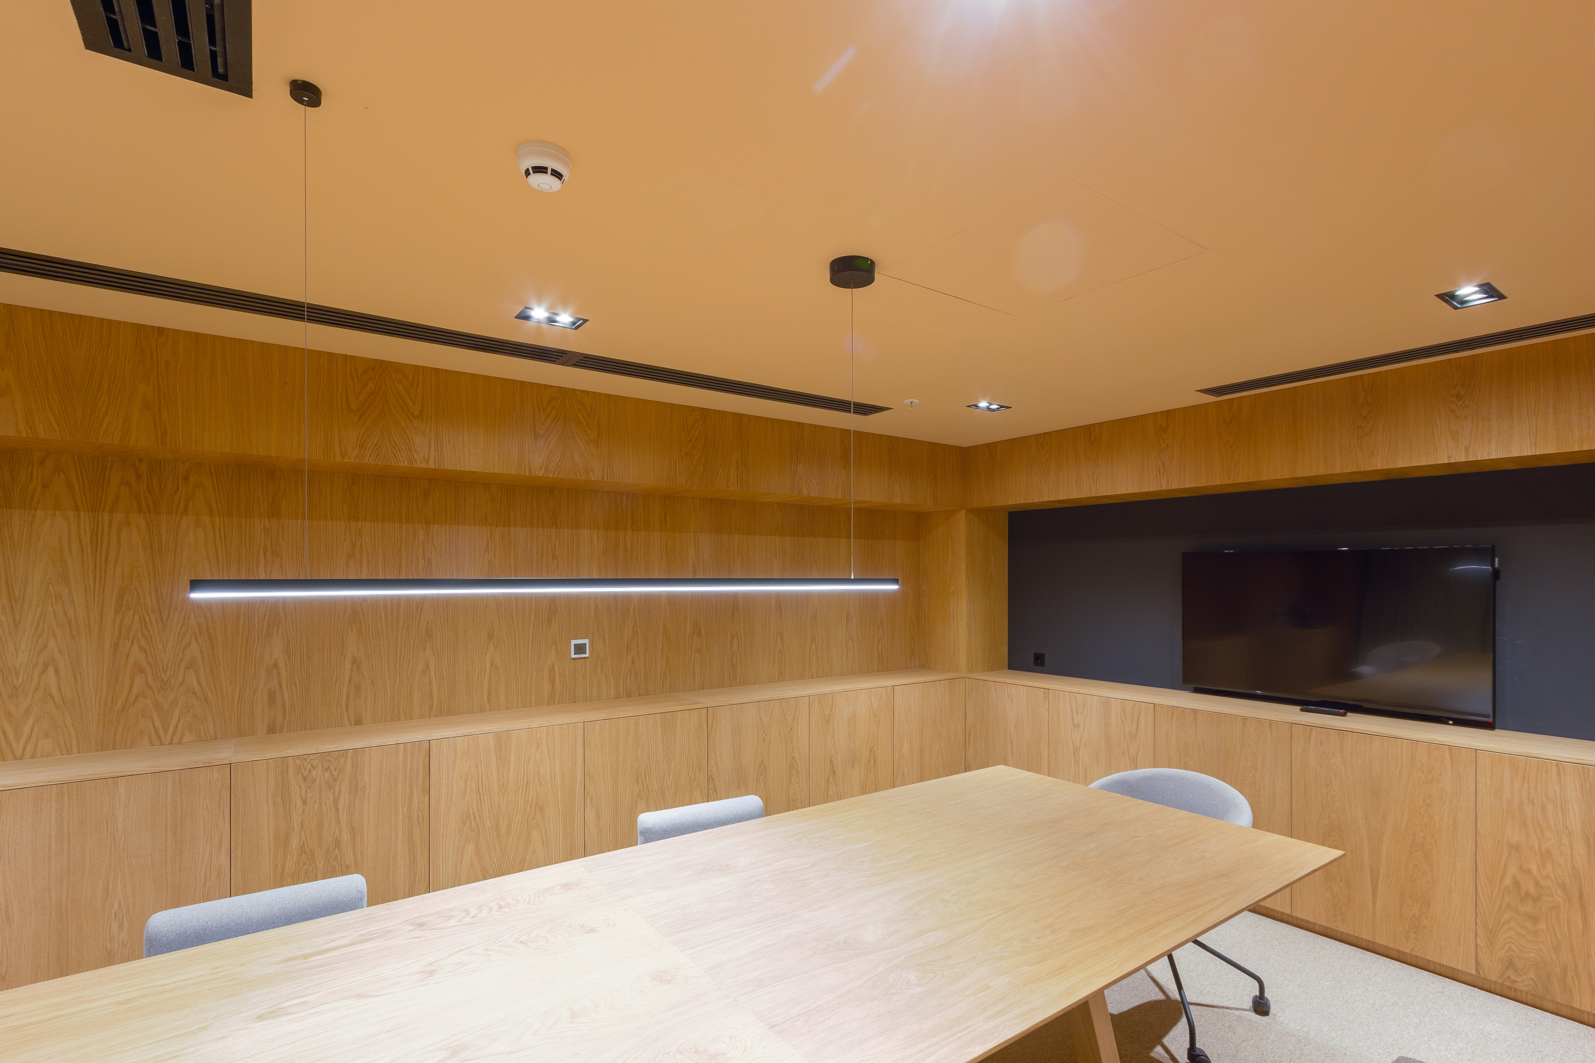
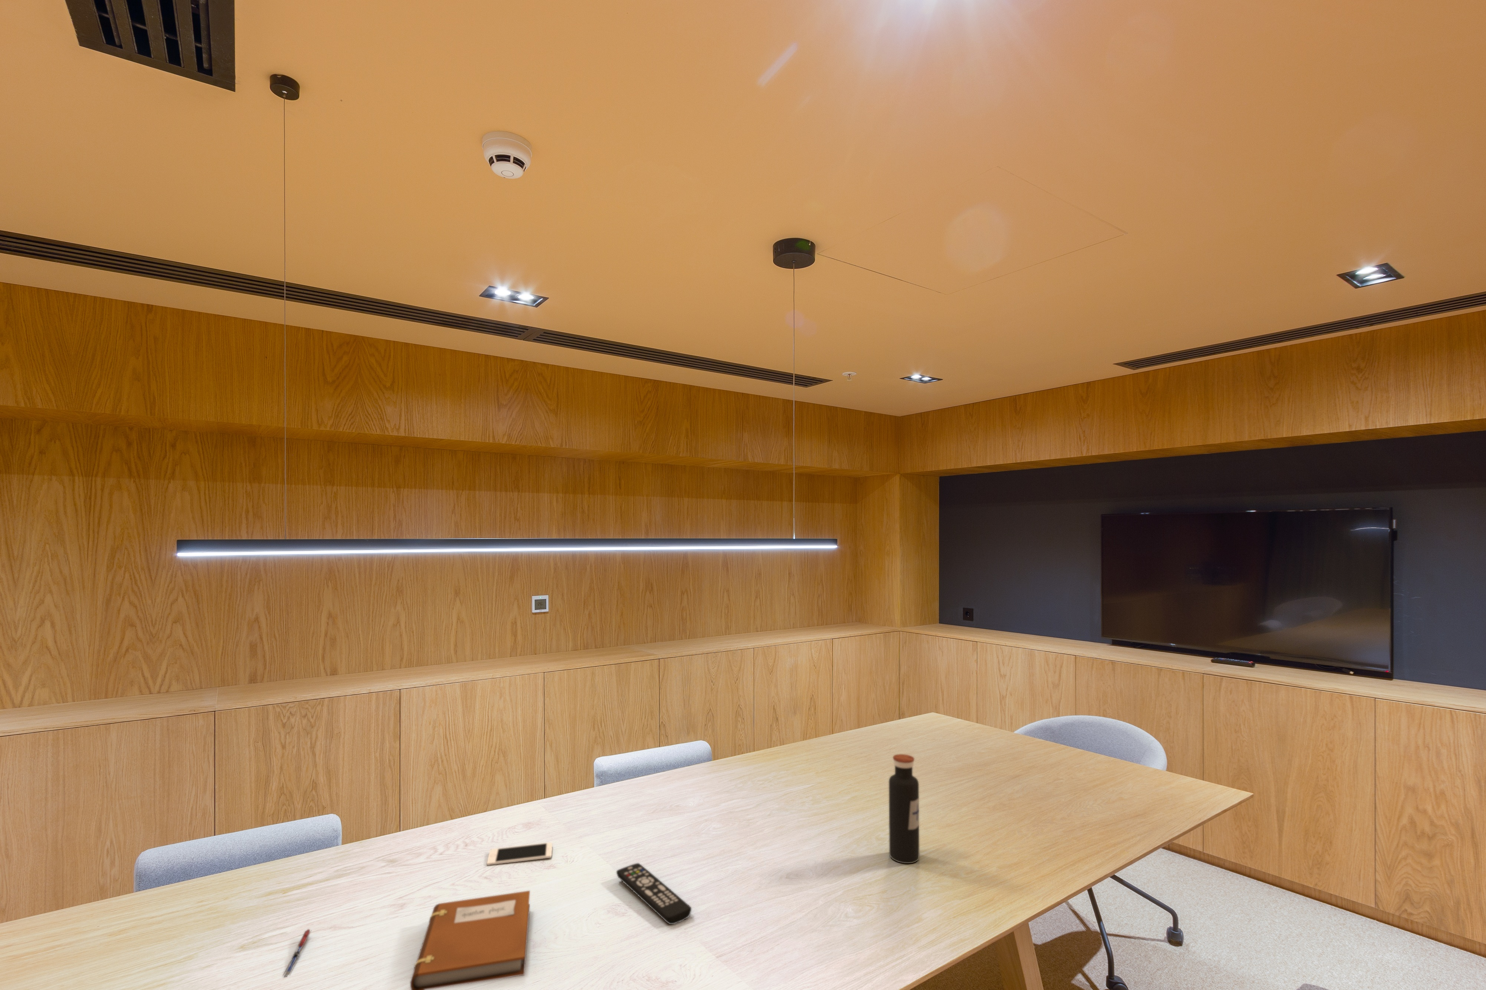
+ cell phone [486,842,553,866]
+ notebook [410,891,531,990]
+ remote control [616,863,692,925]
+ pen [282,929,312,978]
+ water bottle [889,754,920,864]
